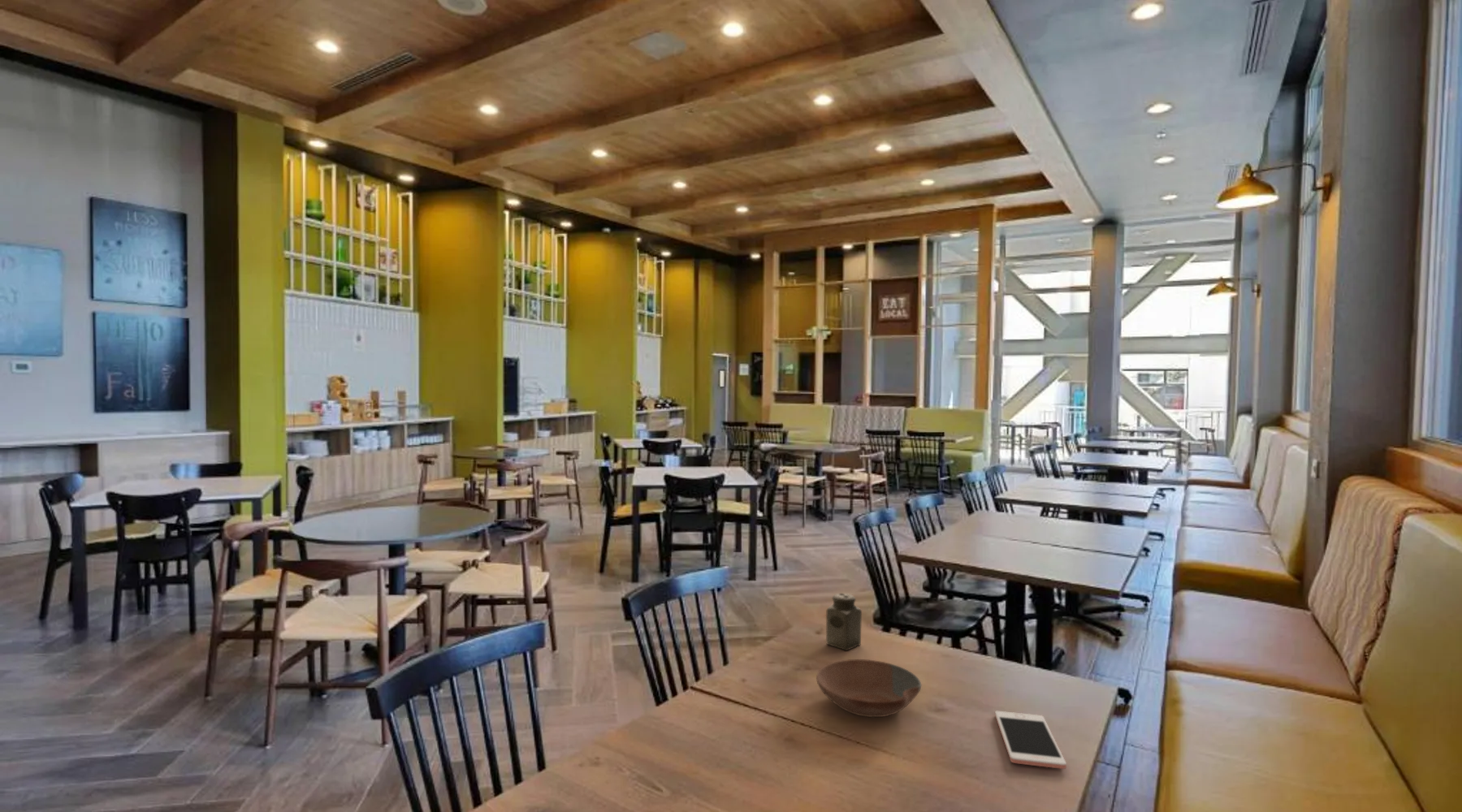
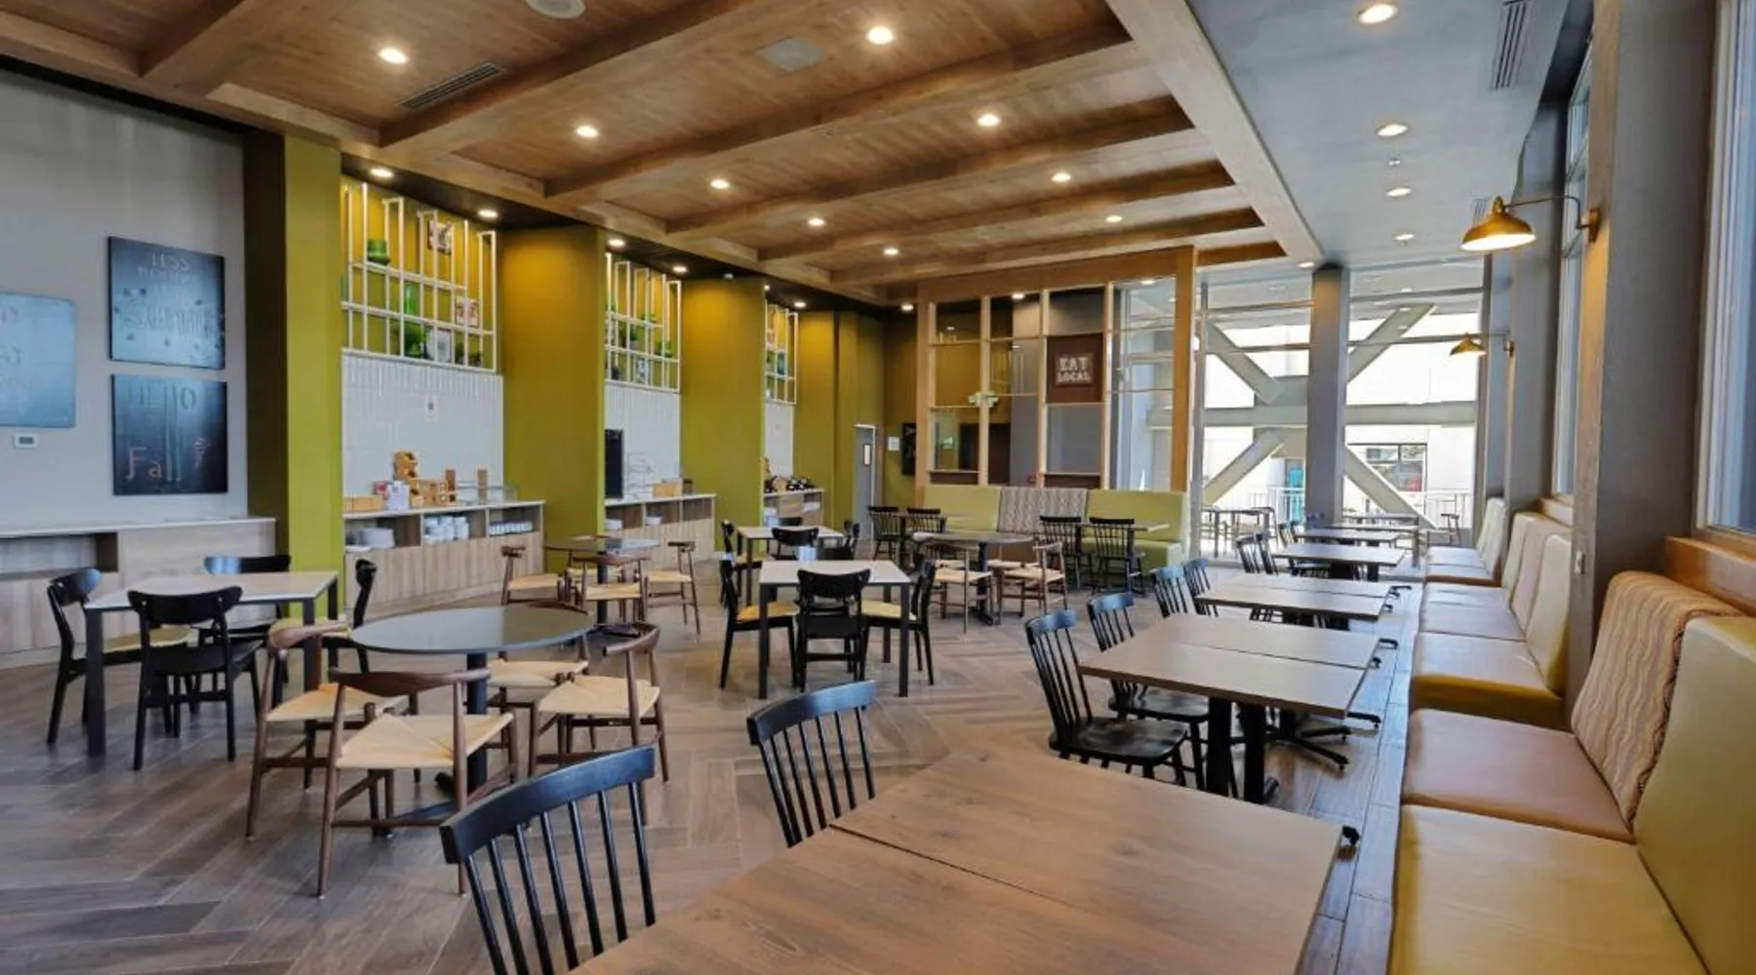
- bowl [815,659,923,718]
- cell phone [994,711,1067,770]
- salt shaker [825,593,863,651]
